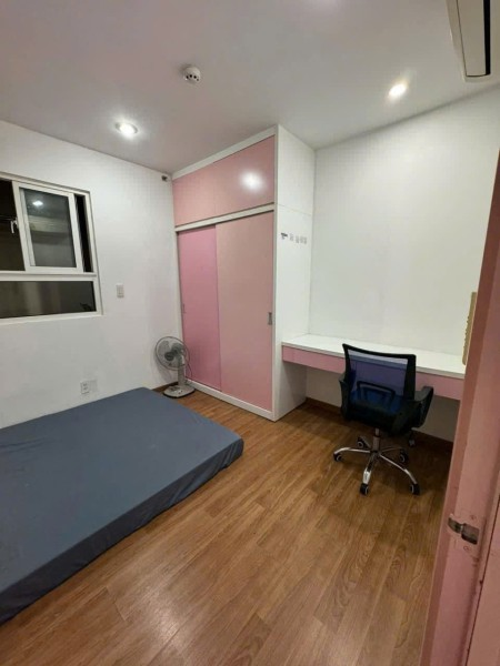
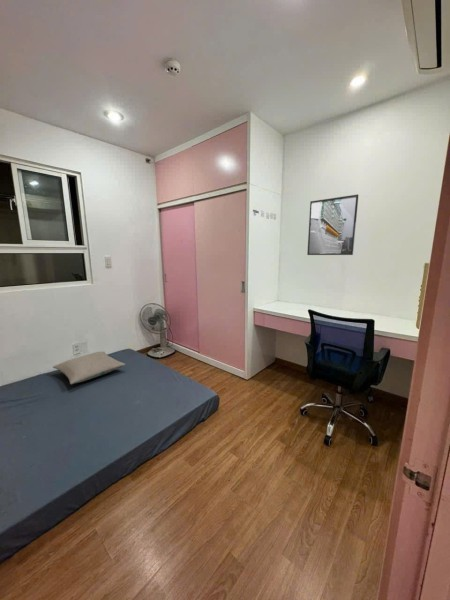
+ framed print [306,193,359,256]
+ pillow [52,351,127,386]
